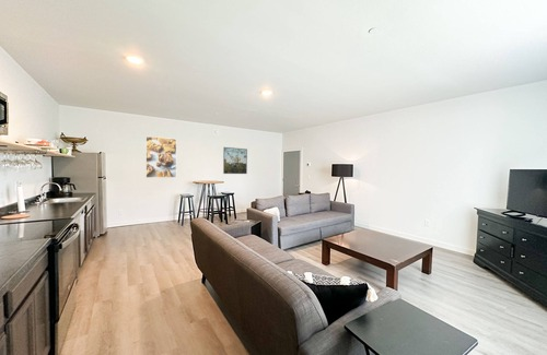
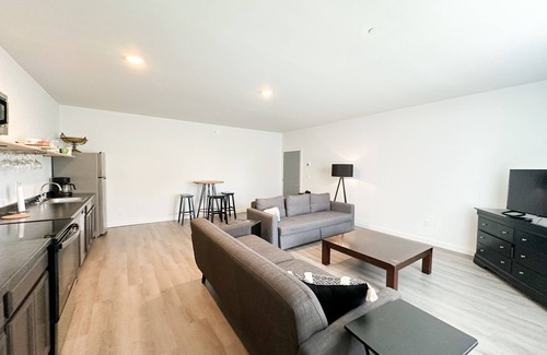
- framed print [222,146,248,175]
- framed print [144,135,177,179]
